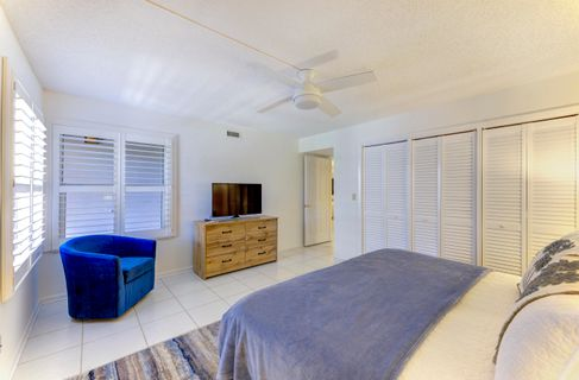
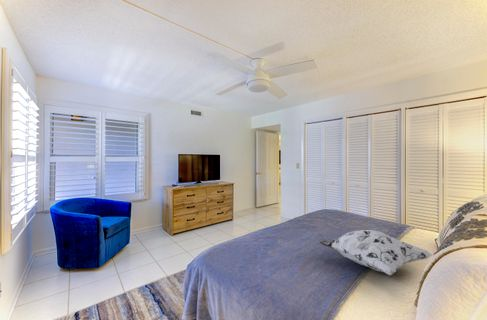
+ decorative pillow [318,229,433,276]
